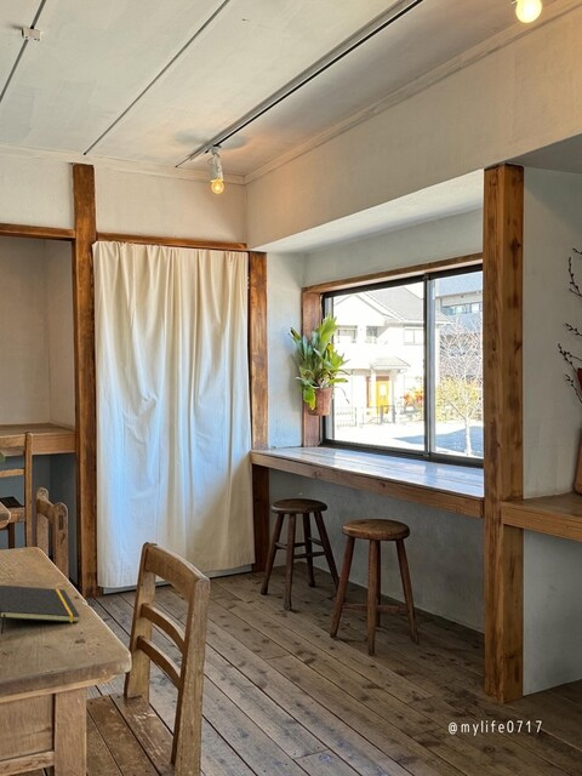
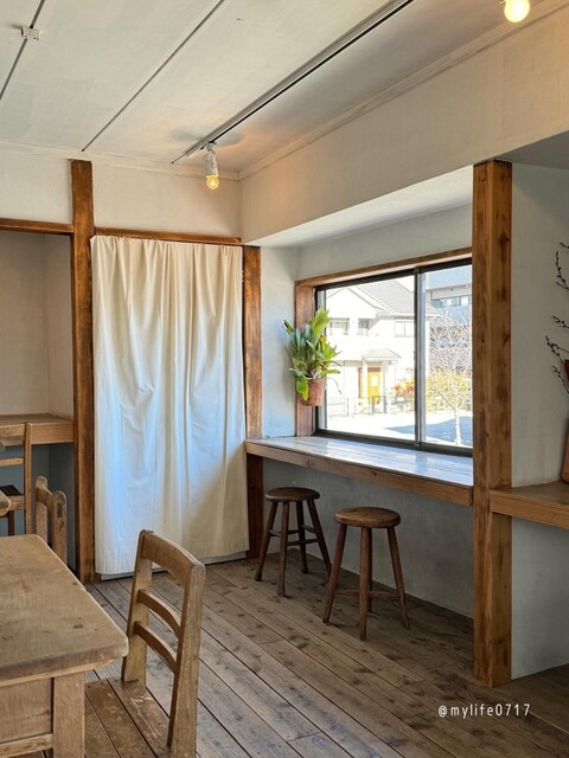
- notepad [0,584,80,635]
